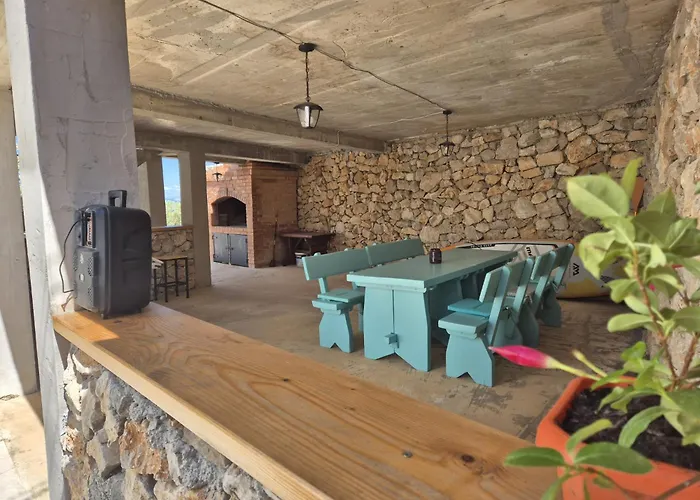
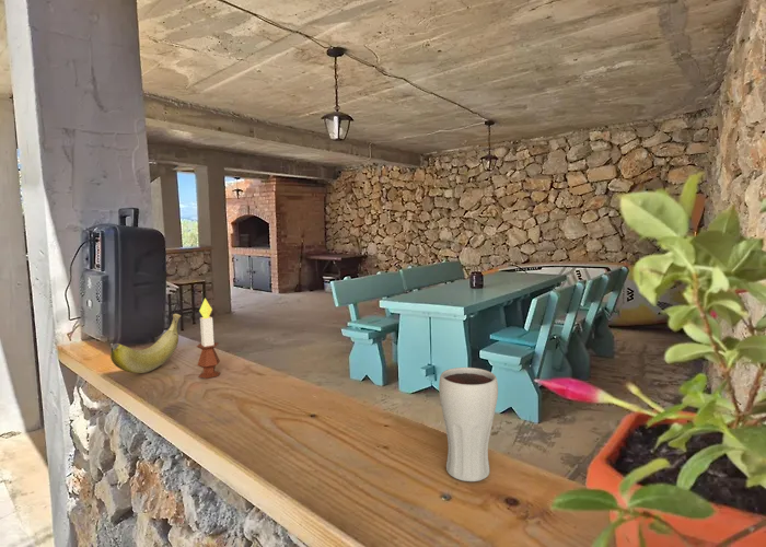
+ drinking glass [438,366,499,482]
+ banana [109,313,182,374]
+ candle [196,298,221,380]
